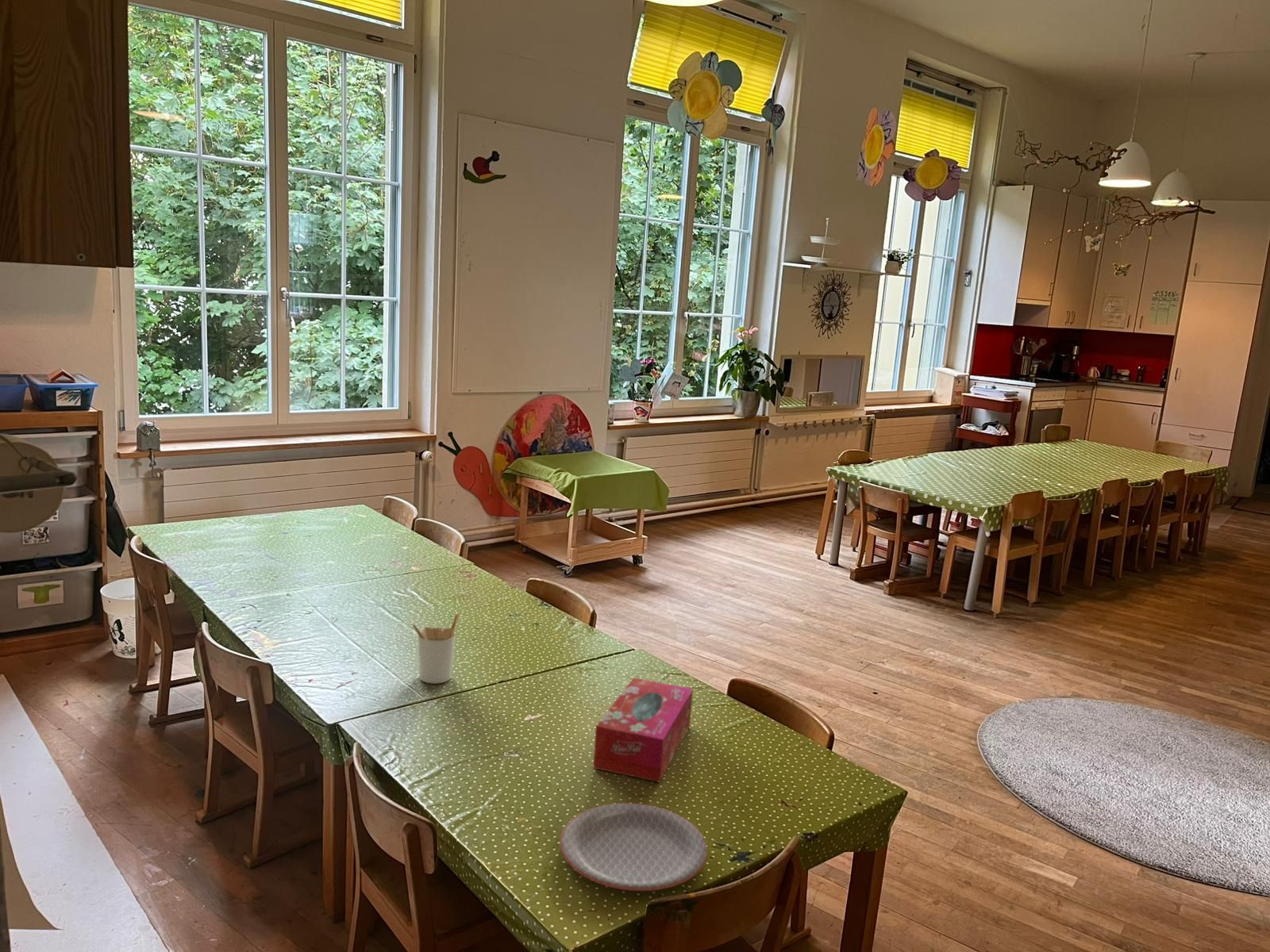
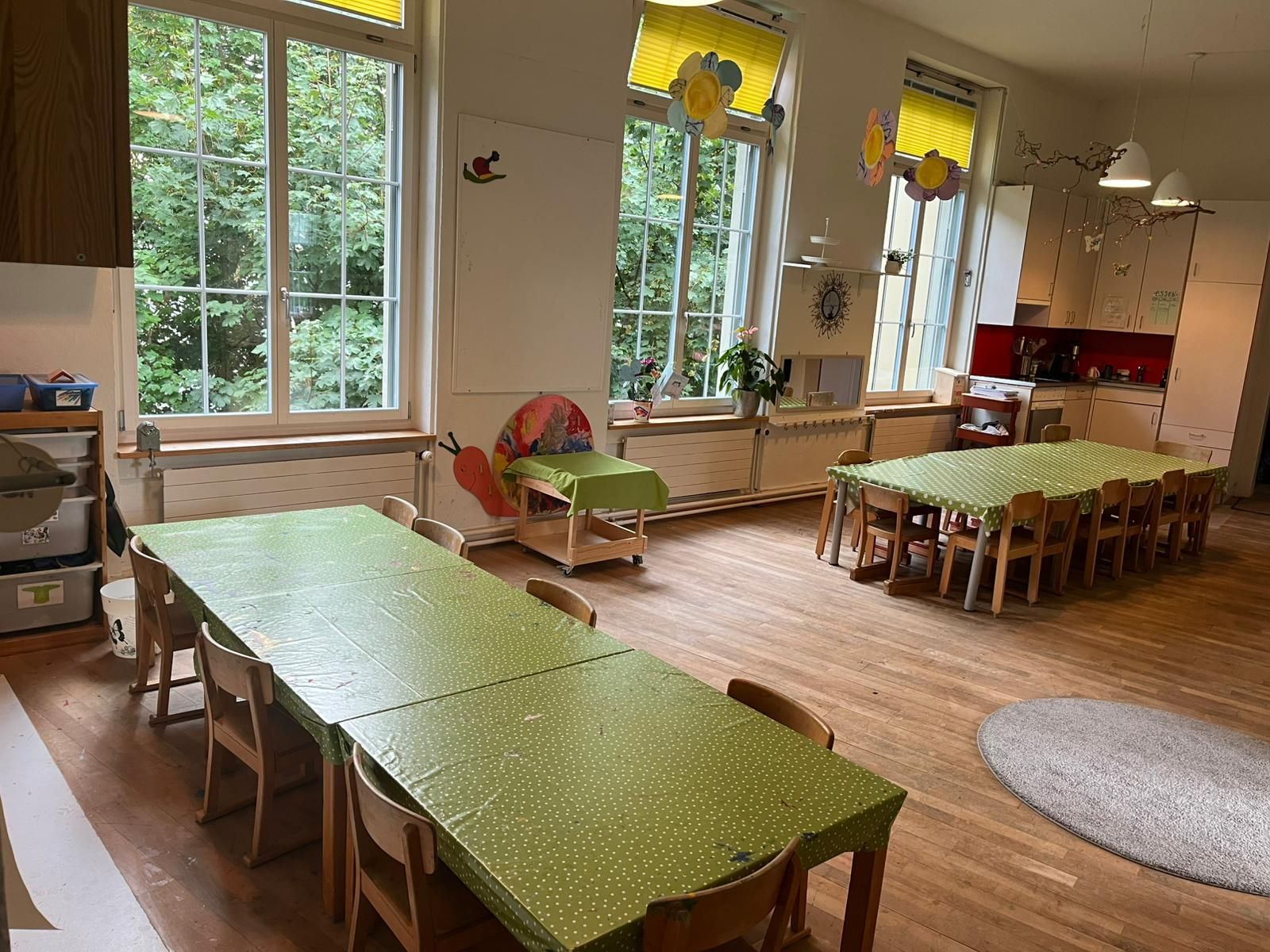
- tissue box [592,677,694,783]
- utensil holder [410,612,460,685]
- plate [559,802,709,892]
